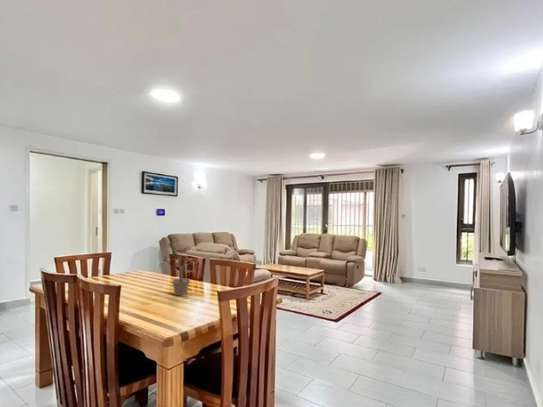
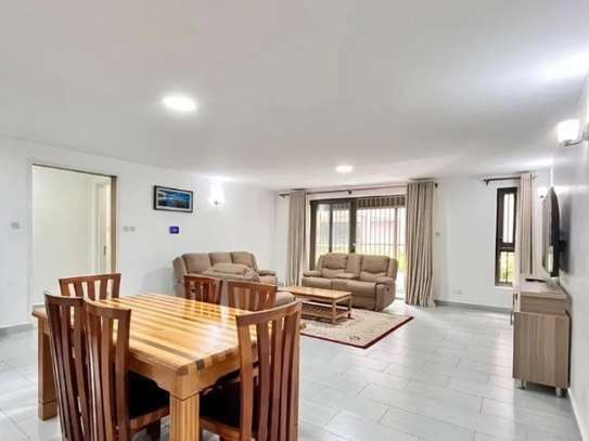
- potted plant [167,242,197,296]
